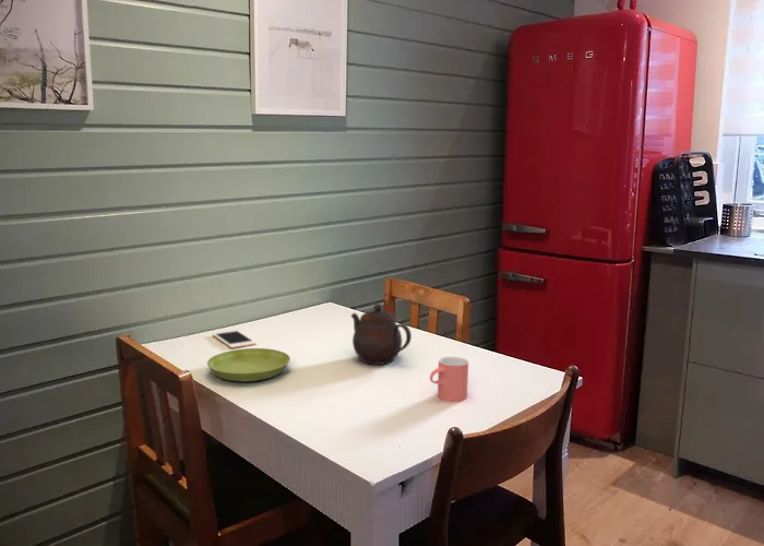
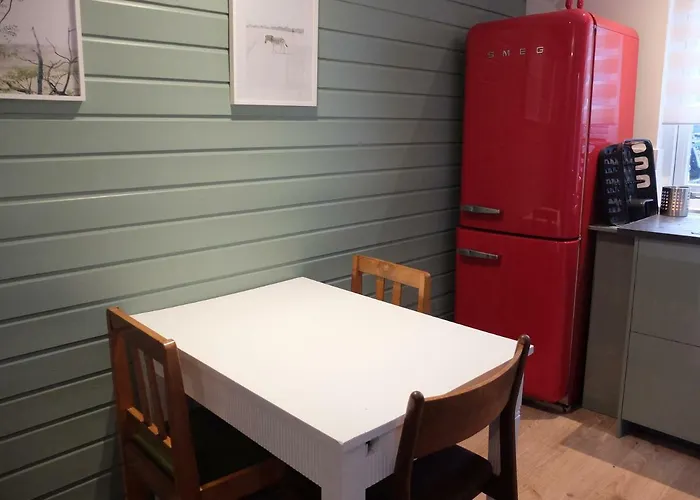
- saucer [206,347,291,382]
- cup [429,356,469,403]
- cell phone [212,329,258,349]
- teapot [350,304,413,366]
